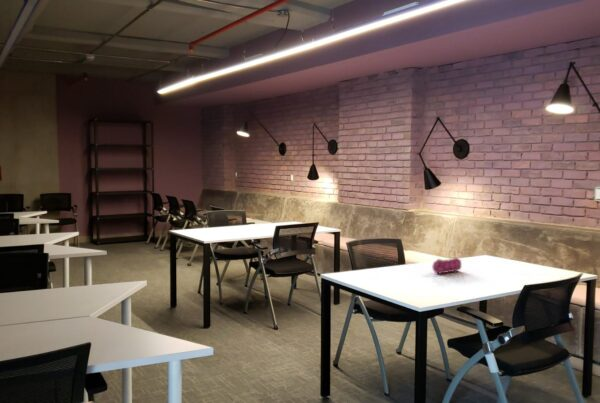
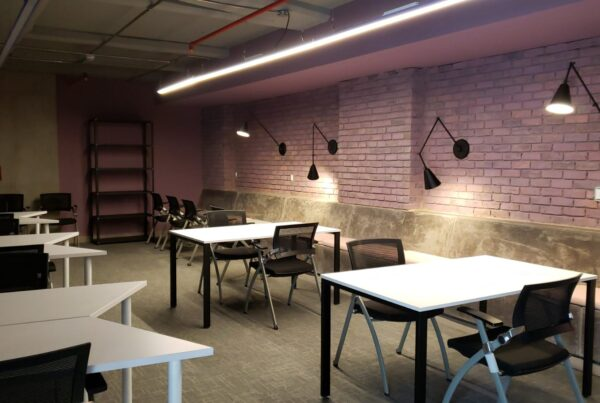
- pencil case [431,256,462,275]
